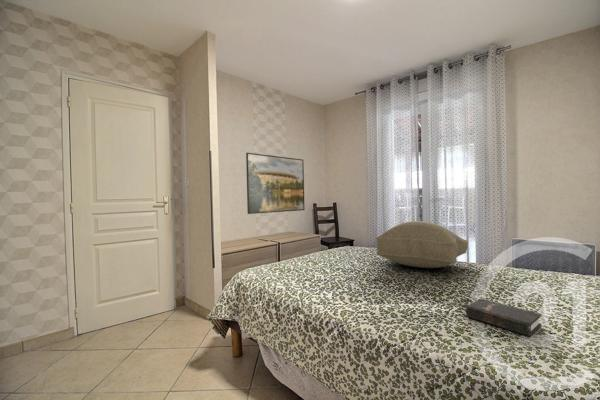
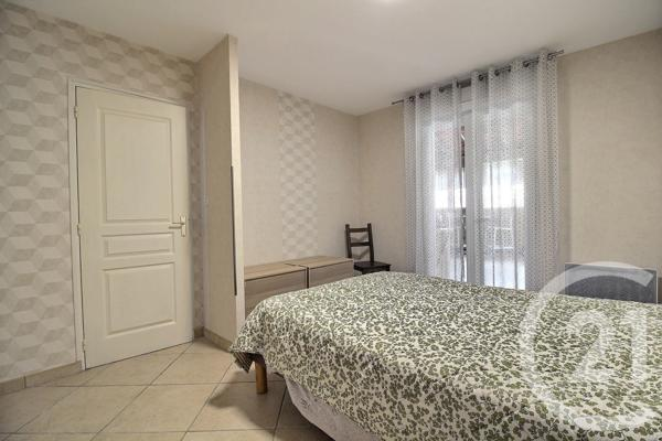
- hardback book [465,297,543,337]
- cushion [375,220,469,269]
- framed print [245,152,306,215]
